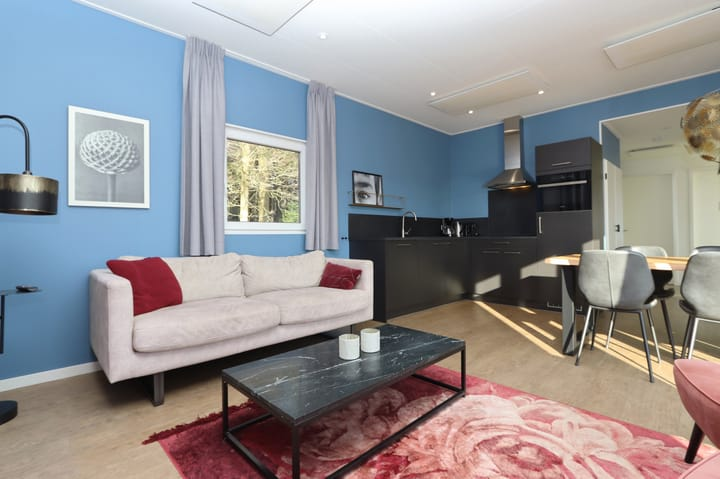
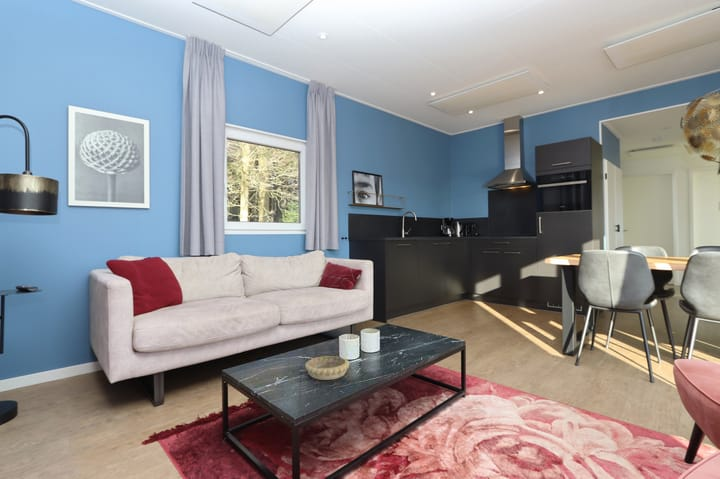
+ decorative bowl [304,355,350,381]
